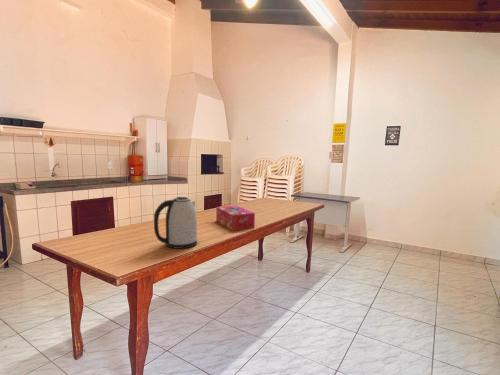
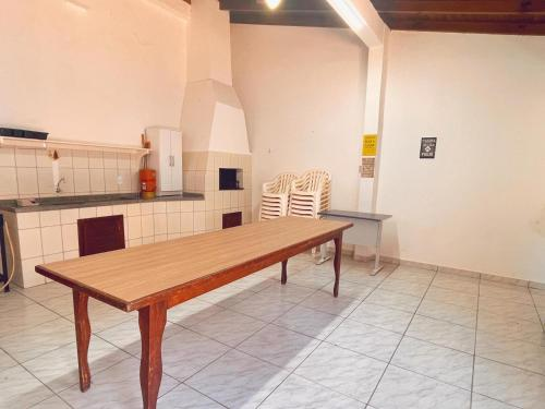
- tissue box [215,204,256,232]
- kettle [153,196,198,250]
